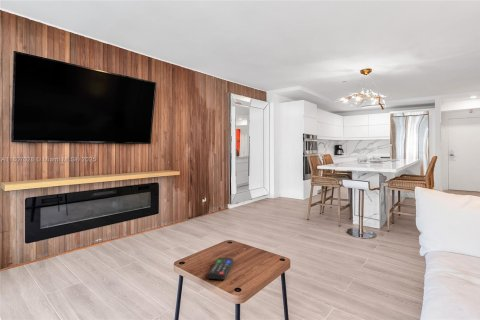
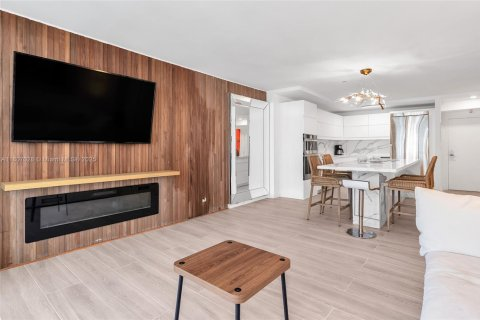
- remote control [207,257,234,281]
